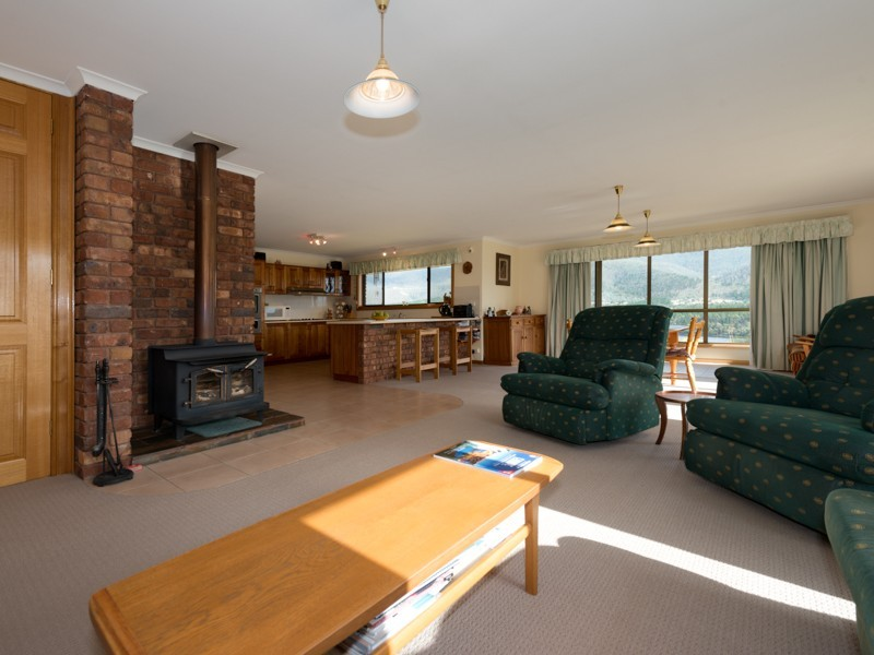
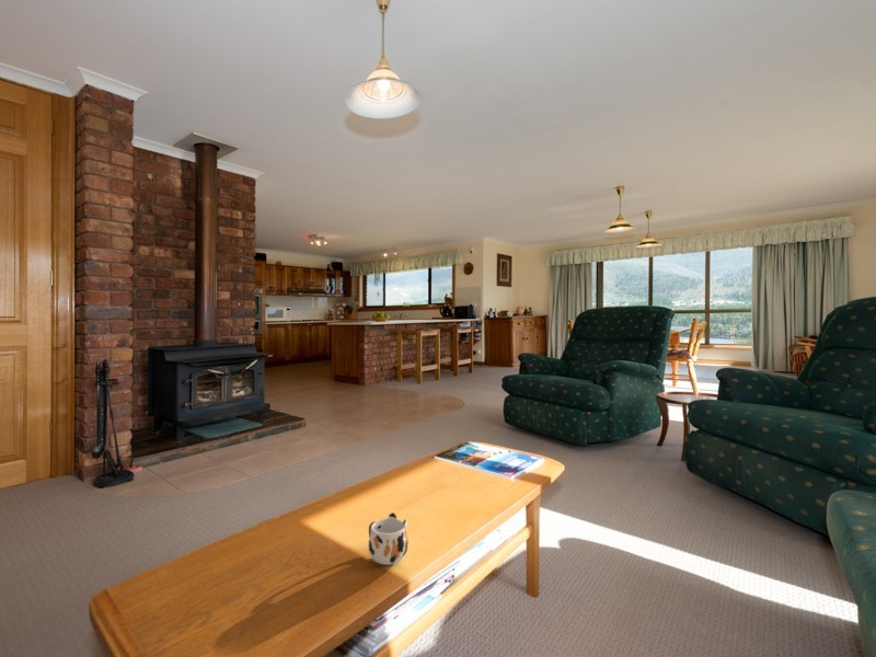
+ mug [367,511,410,566]
